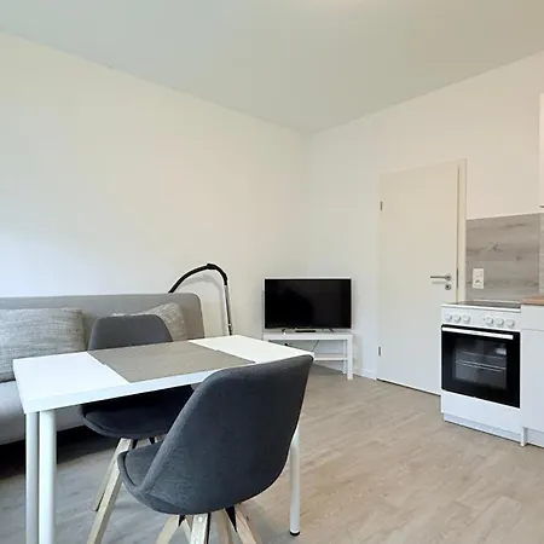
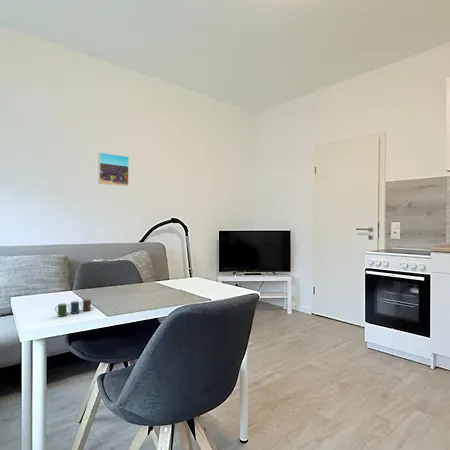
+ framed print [97,152,130,187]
+ cup [54,298,92,317]
